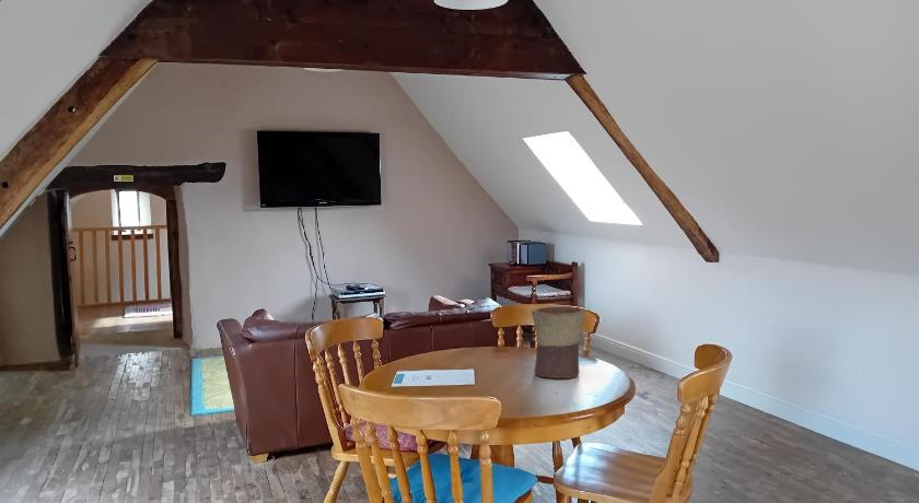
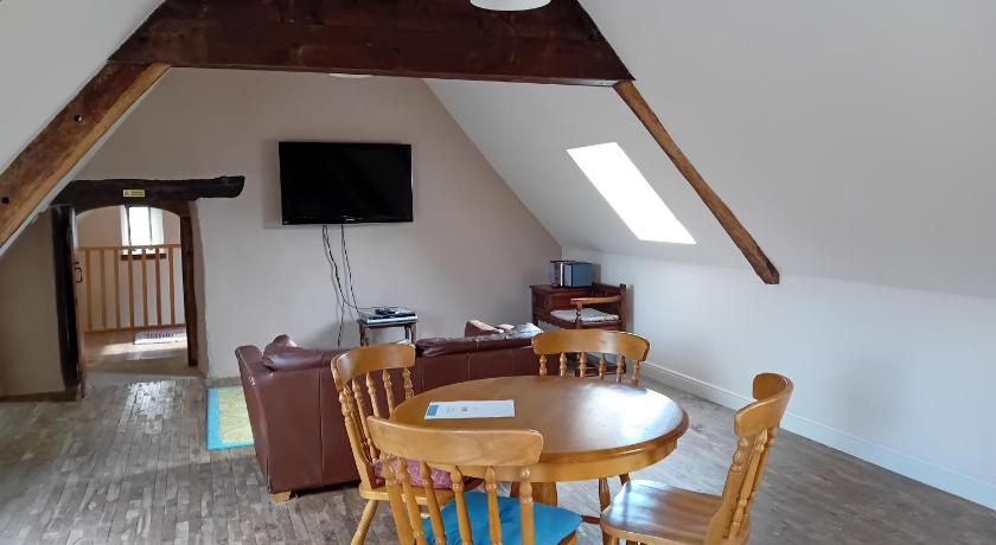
- flower pot [531,305,588,379]
